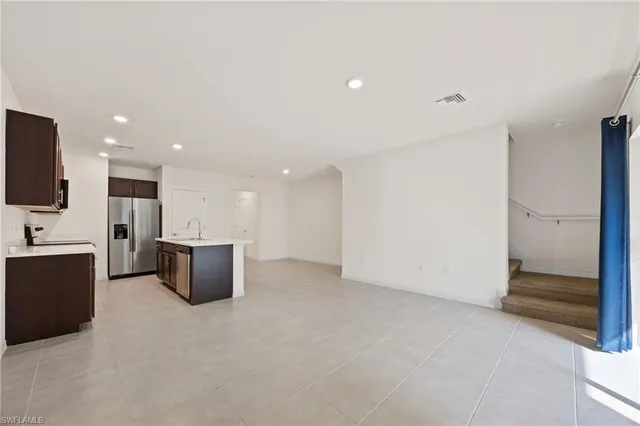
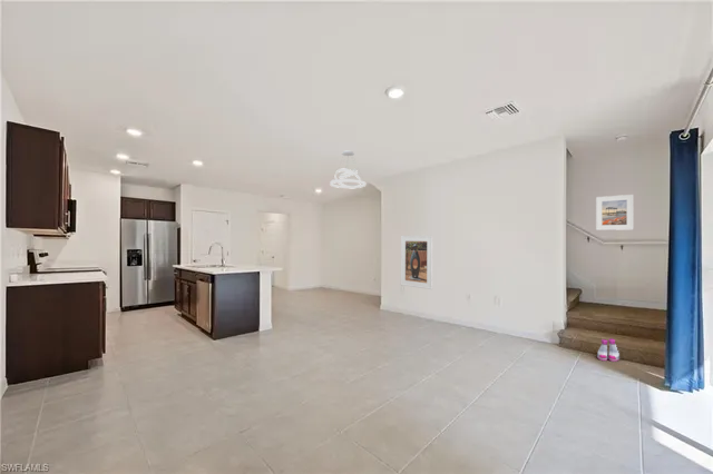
+ boots [596,337,621,363]
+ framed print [400,235,433,290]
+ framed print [595,194,635,231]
+ pendant light [329,150,367,189]
